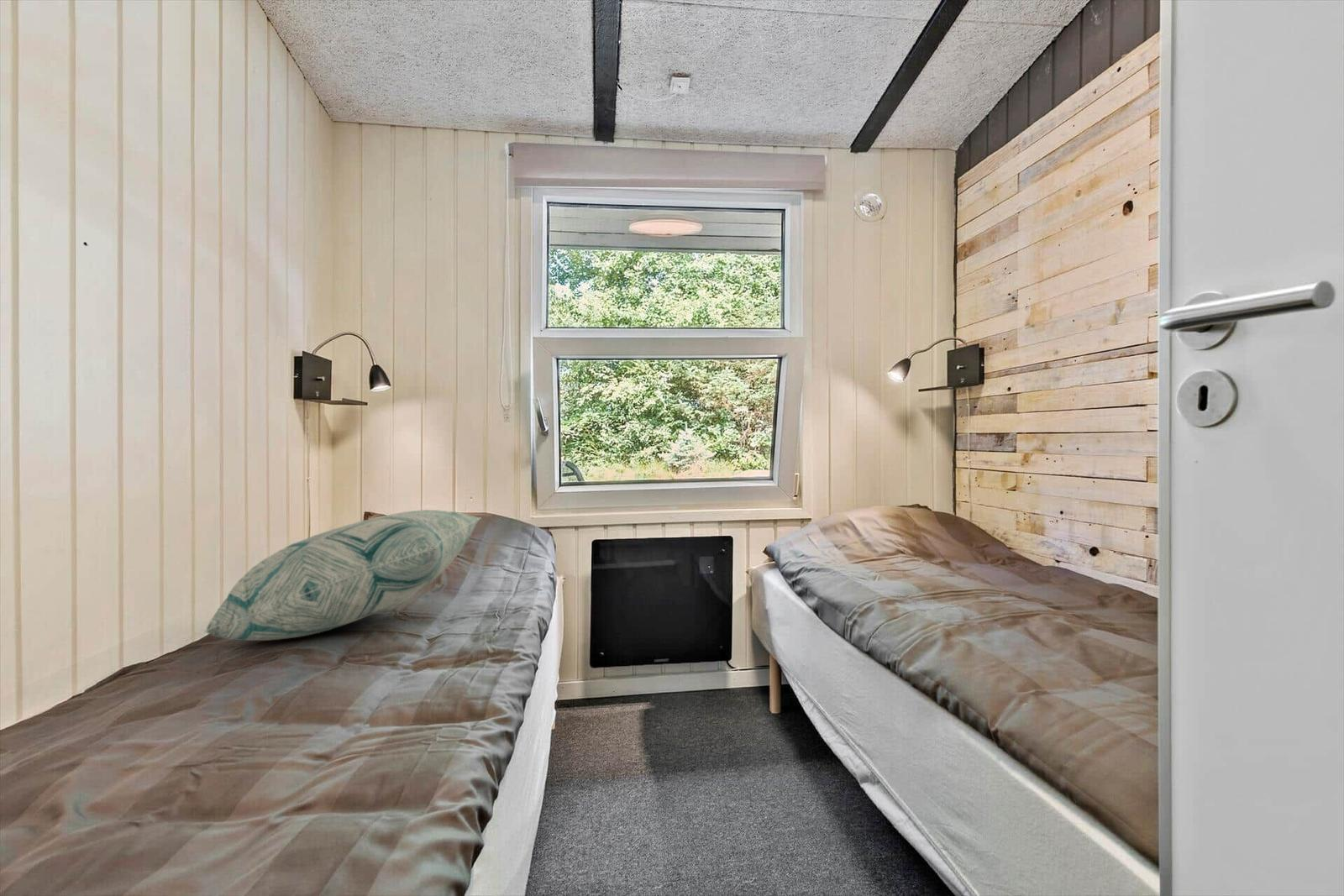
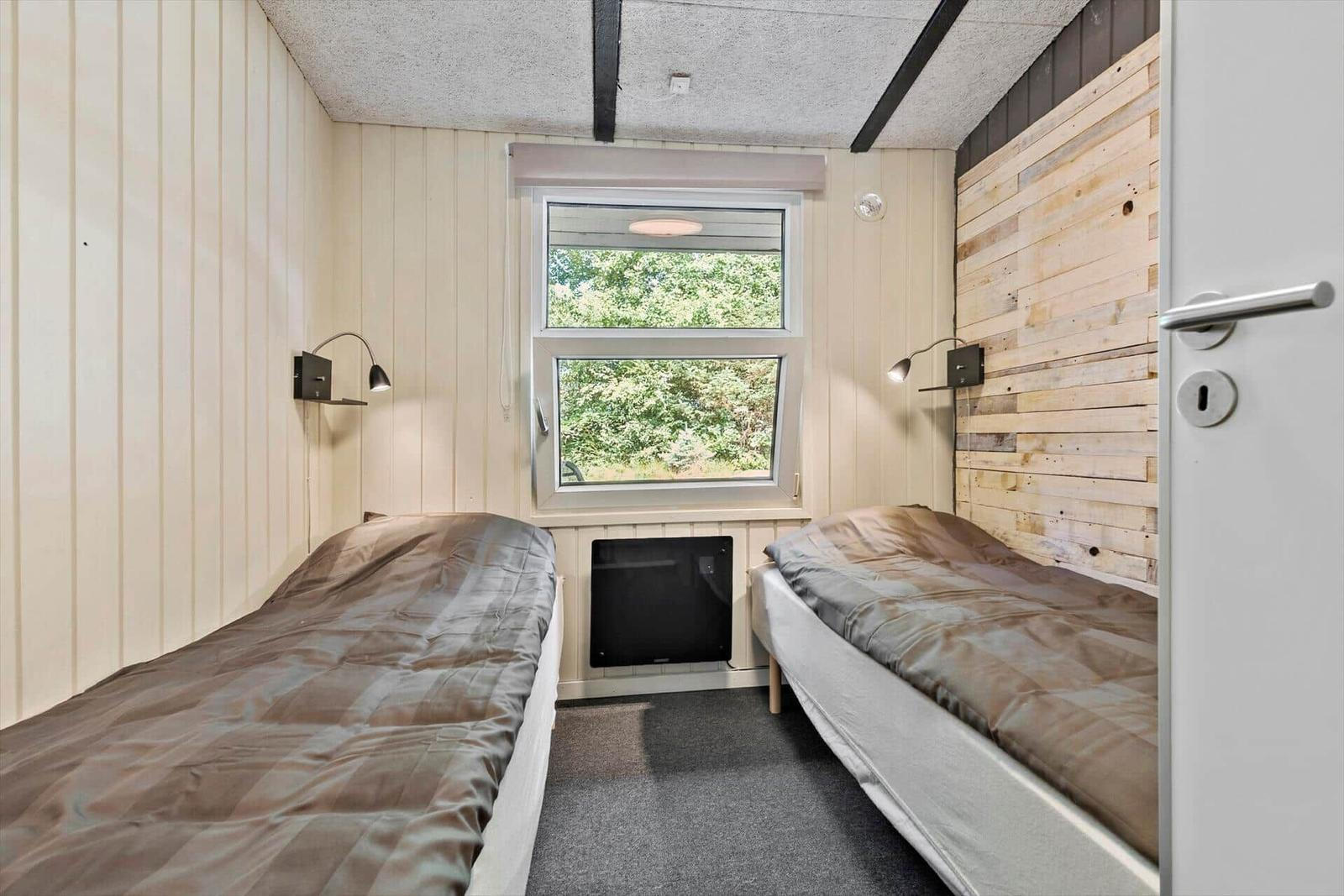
- decorative pillow [203,509,482,642]
